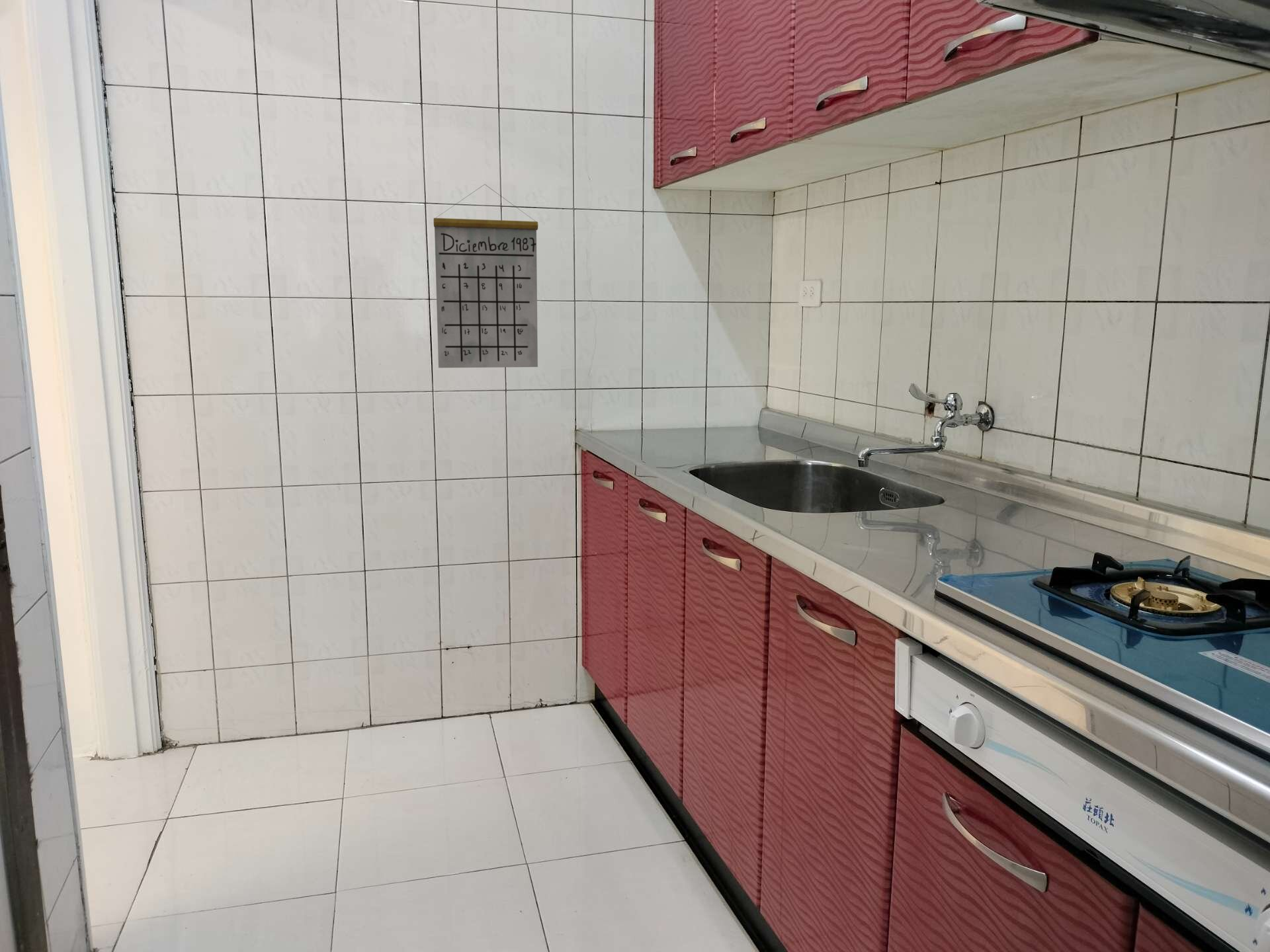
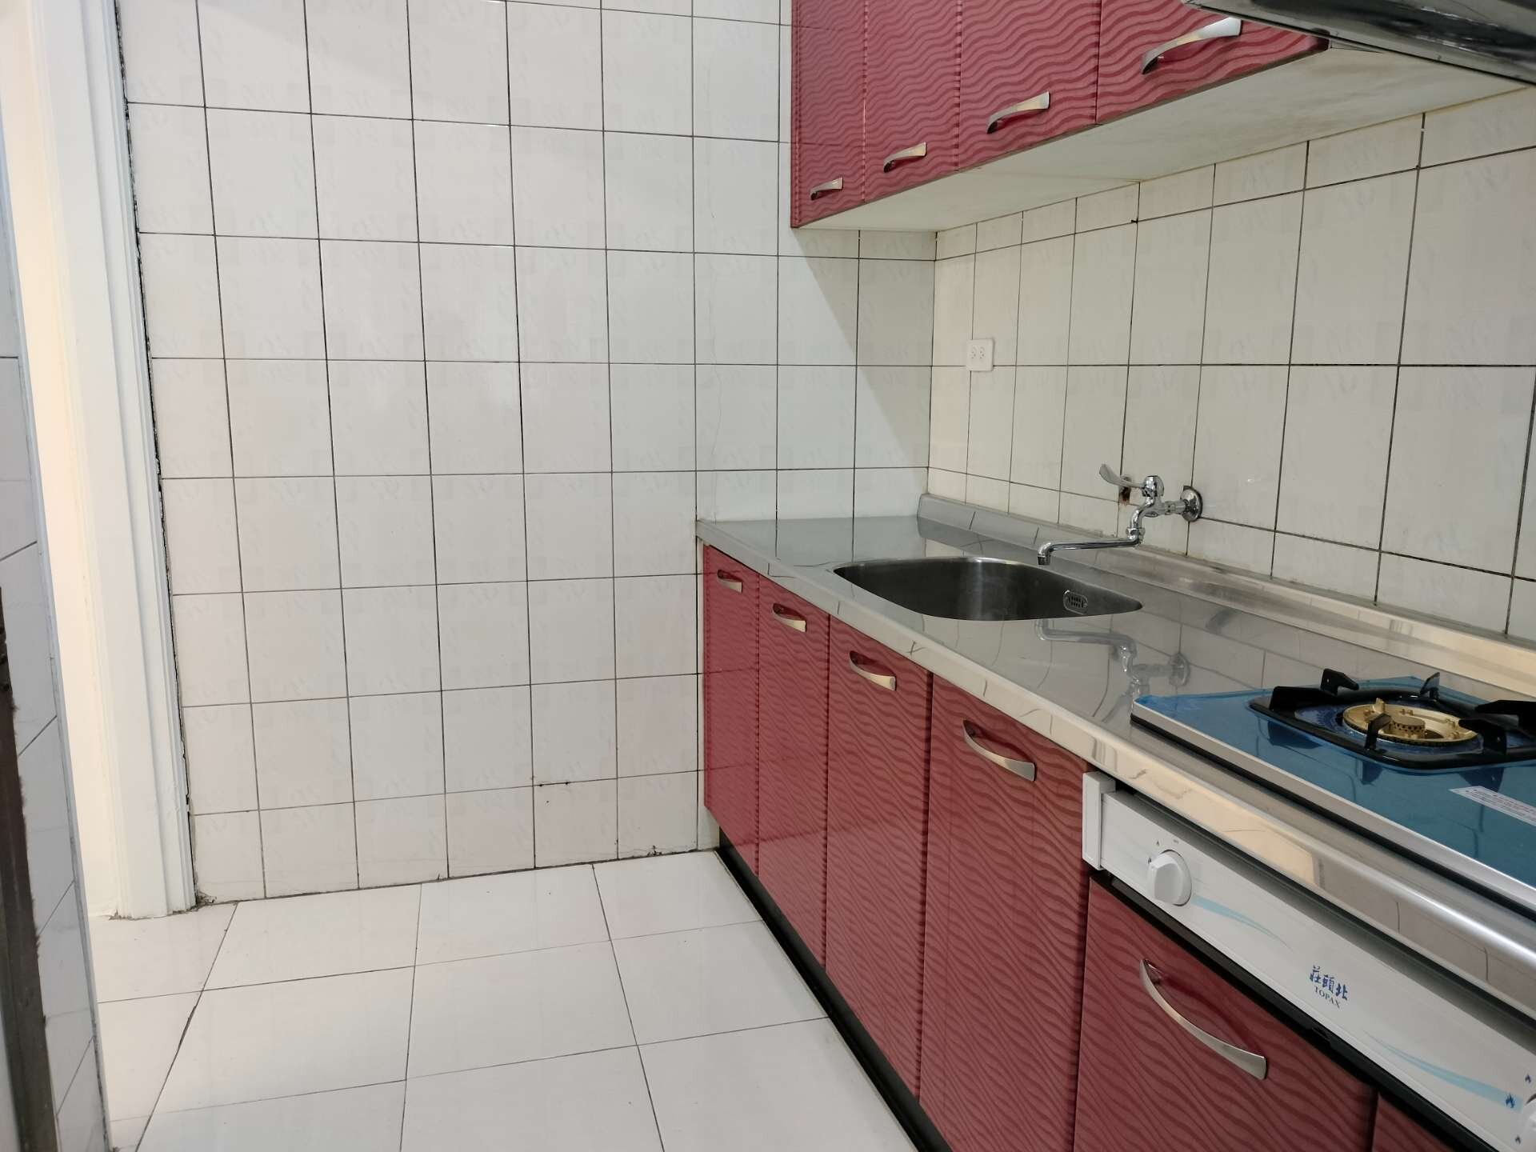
- calendar [433,184,538,368]
